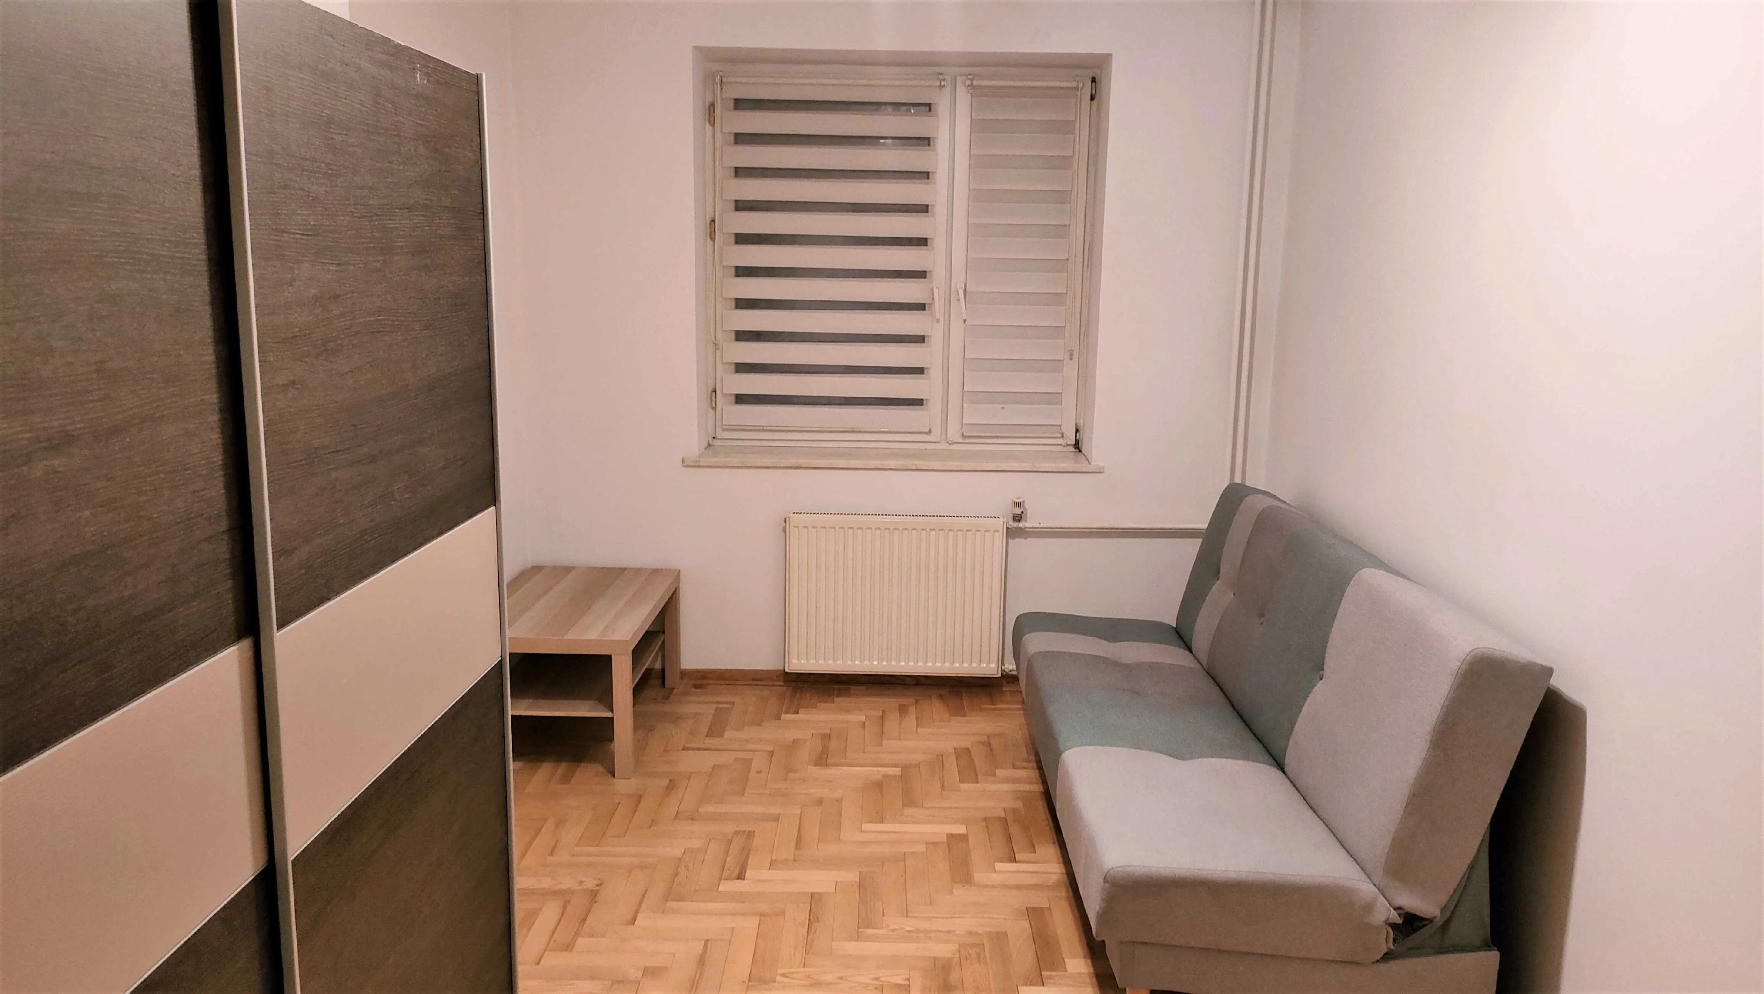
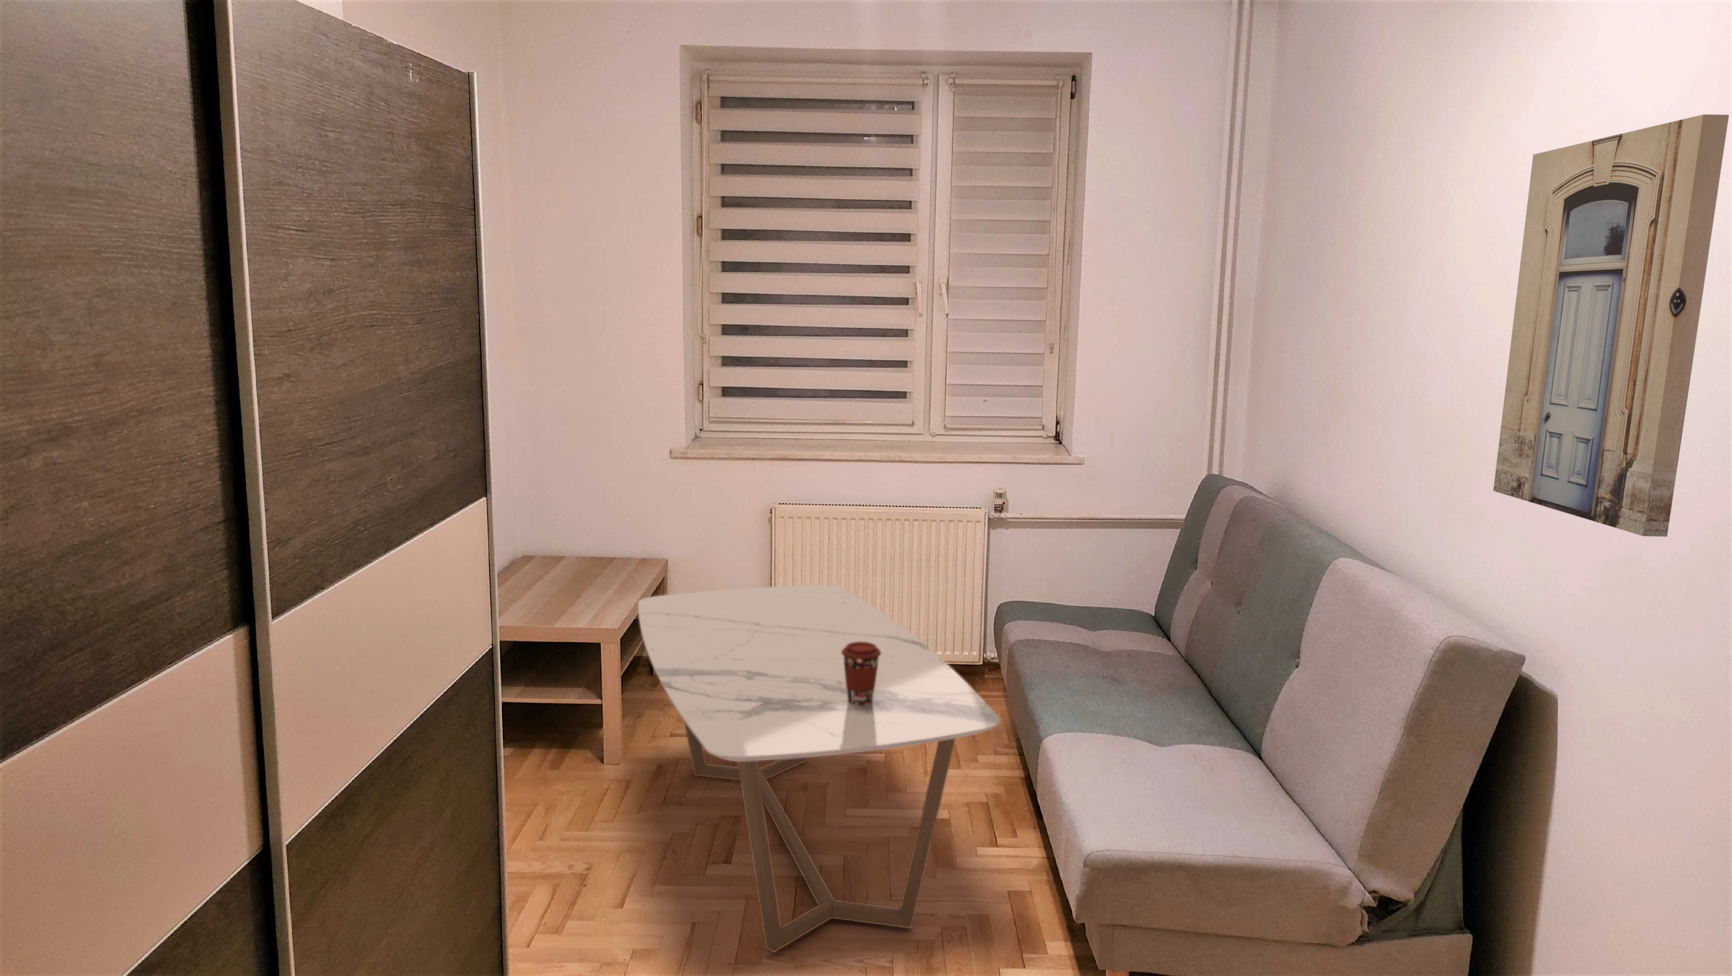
+ coffee table [638,585,1000,953]
+ wall art [1493,114,1730,537]
+ coffee cup [841,642,880,705]
